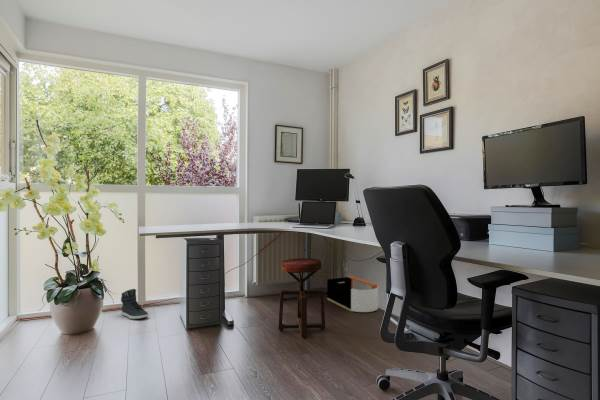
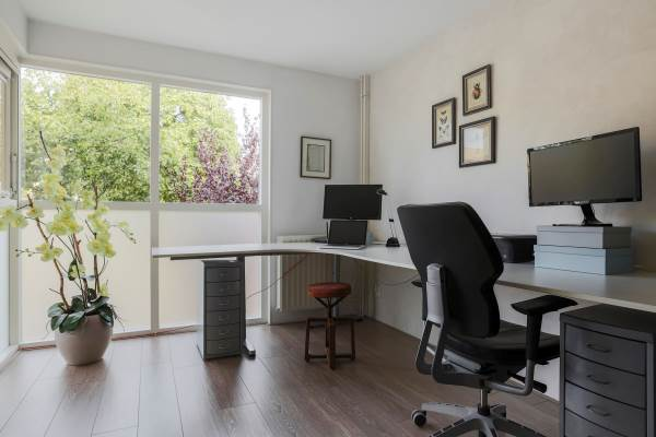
- sneaker [120,288,149,320]
- storage bin [326,275,379,313]
